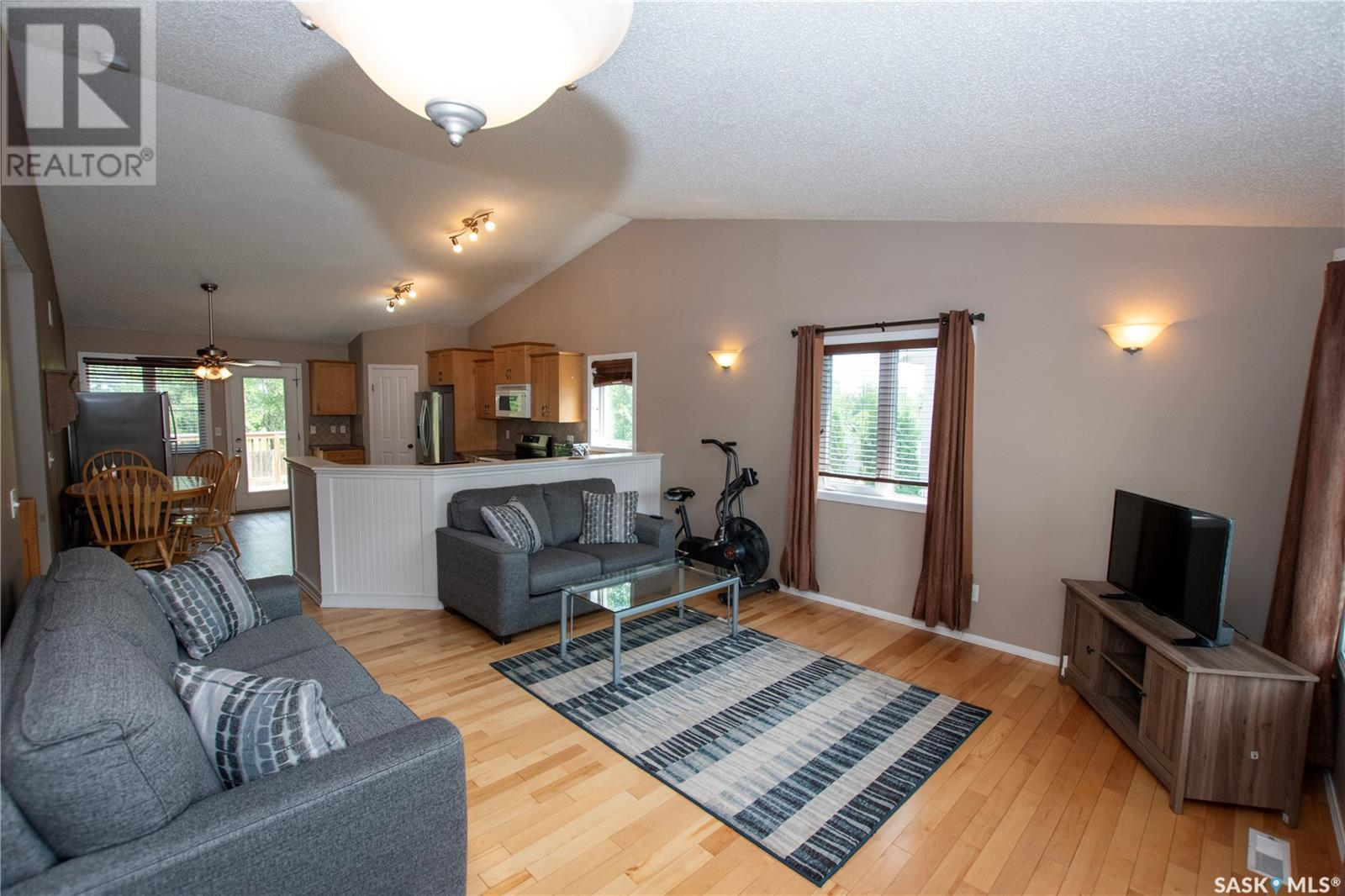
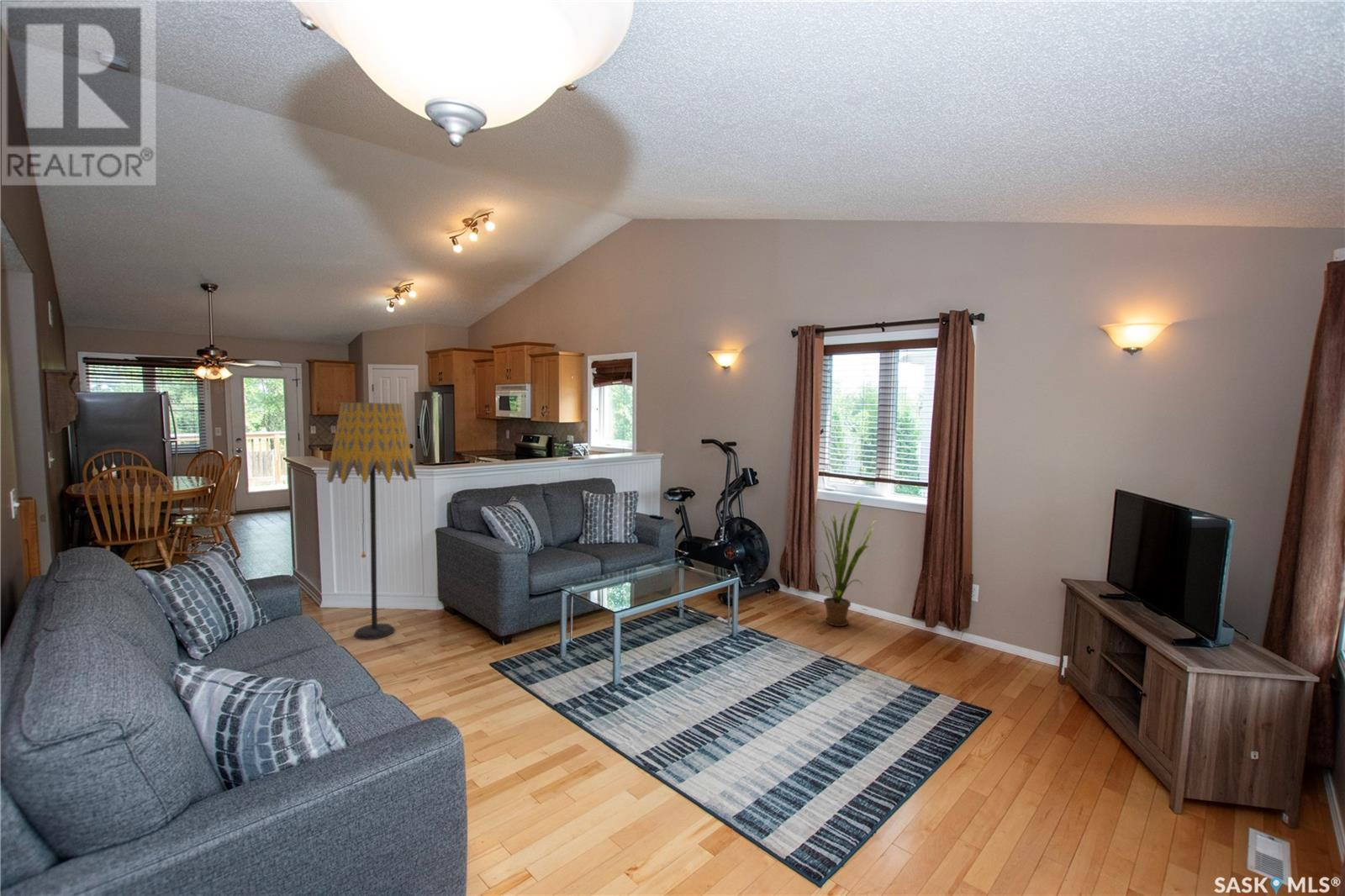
+ house plant [811,499,878,627]
+ floor lamp [326,402,418,640]
